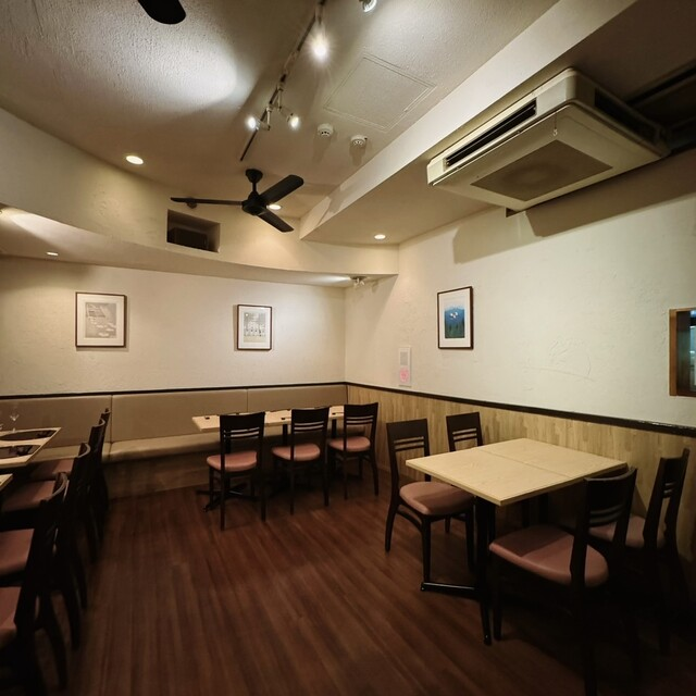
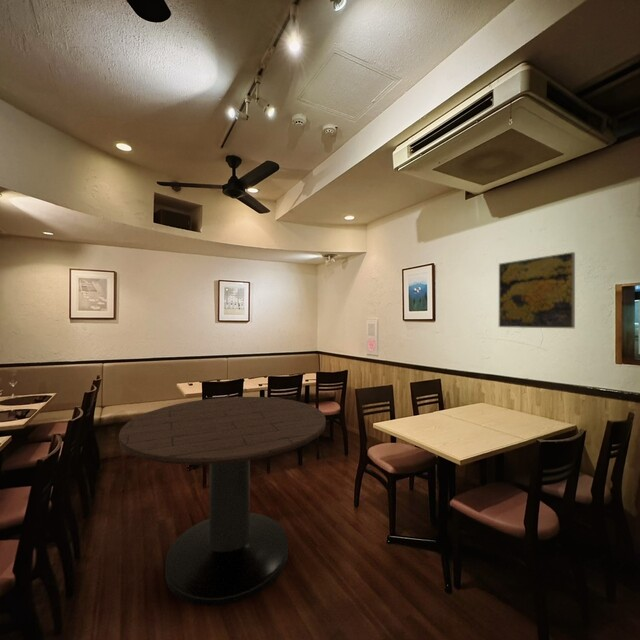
+ dining table [118,396,327,607]
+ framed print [498,251,576,329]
